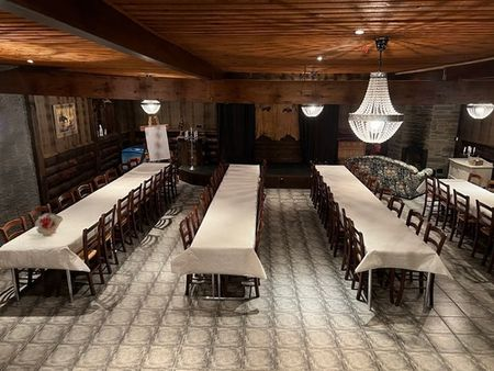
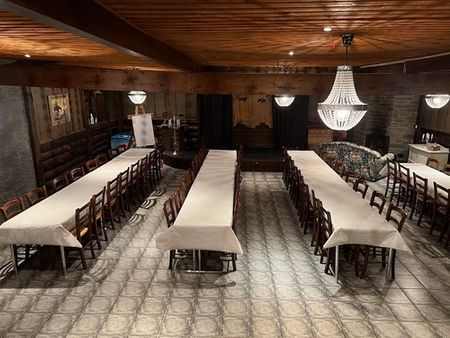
- flower bouquet [34,212,64,237]
